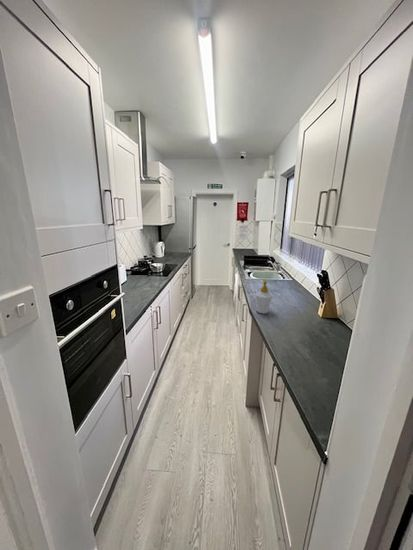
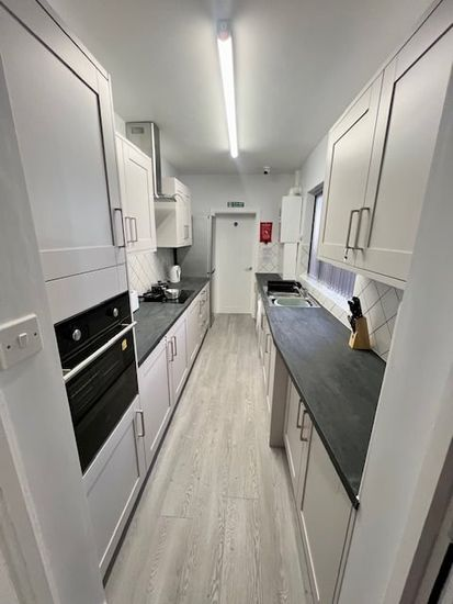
- soap bottle [254,278,274,315]
